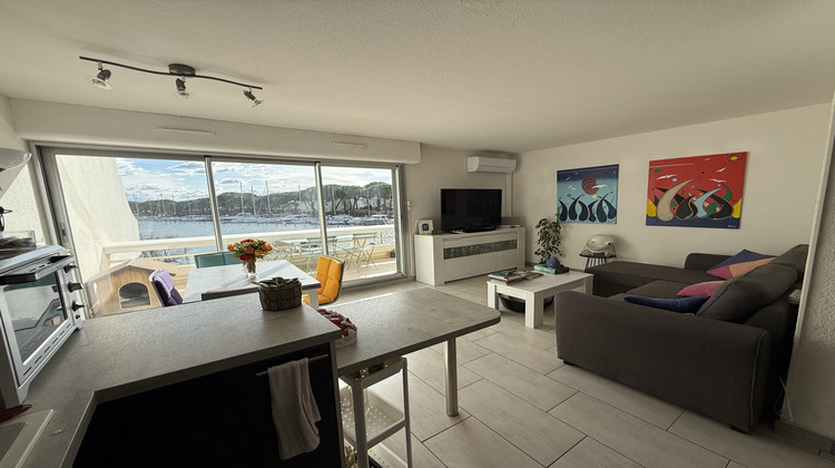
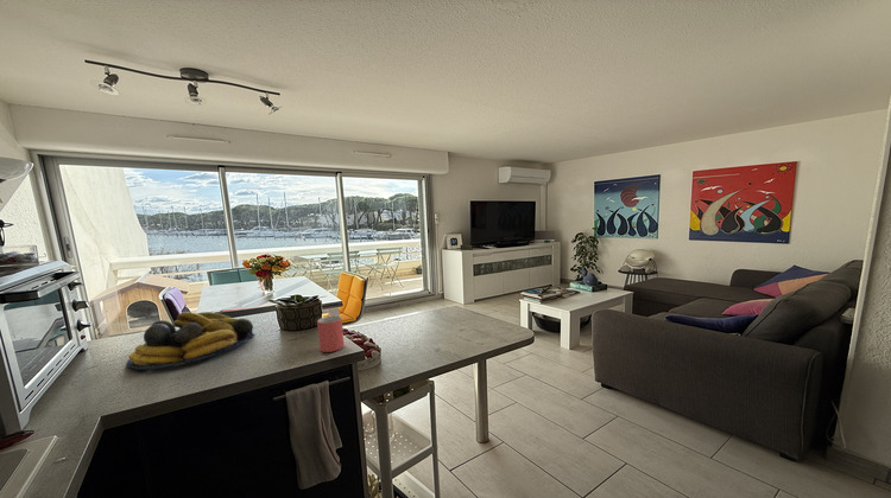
+ mug [316,314,345,353]
+ fruit bowl [125,311,257,371]
